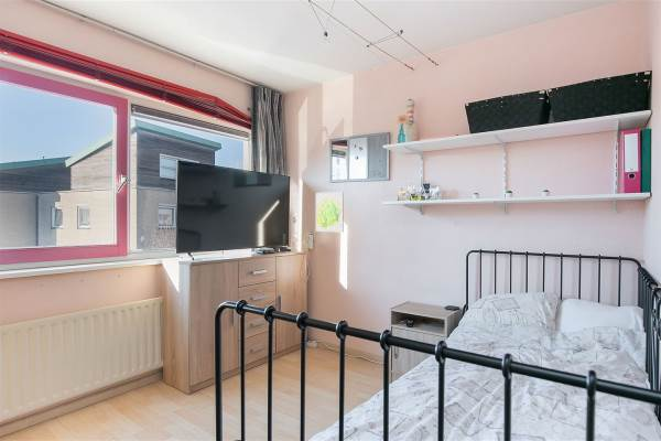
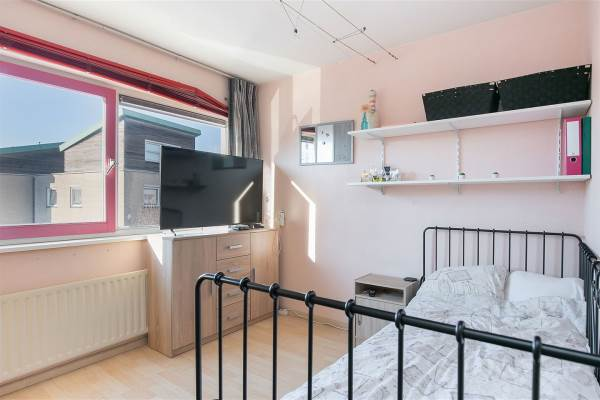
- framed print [315,191,345,233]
